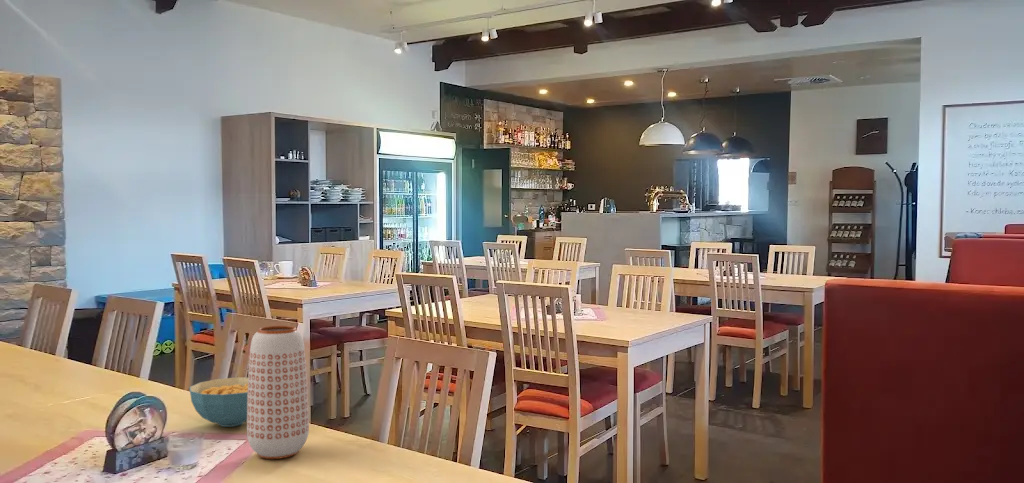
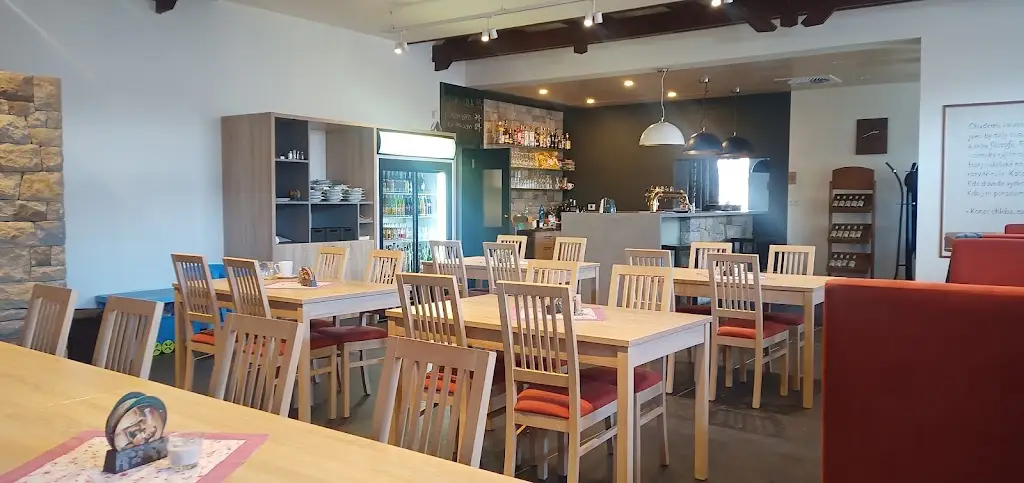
- planter [246,325,310,460]
- cereal bowl [188,376,248,428]
